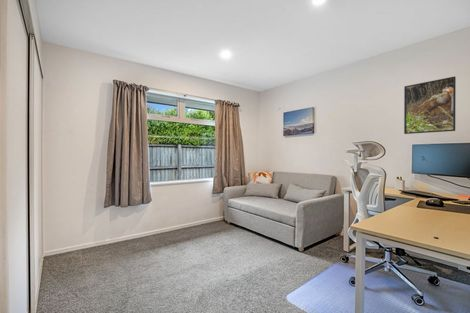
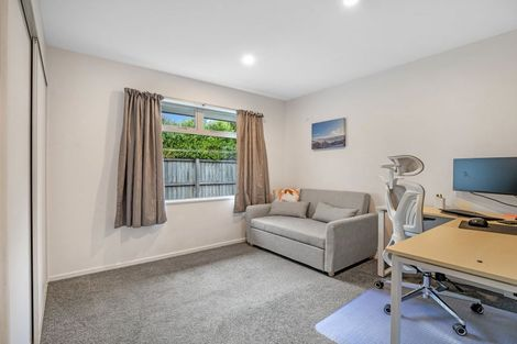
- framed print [403,75,457,135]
